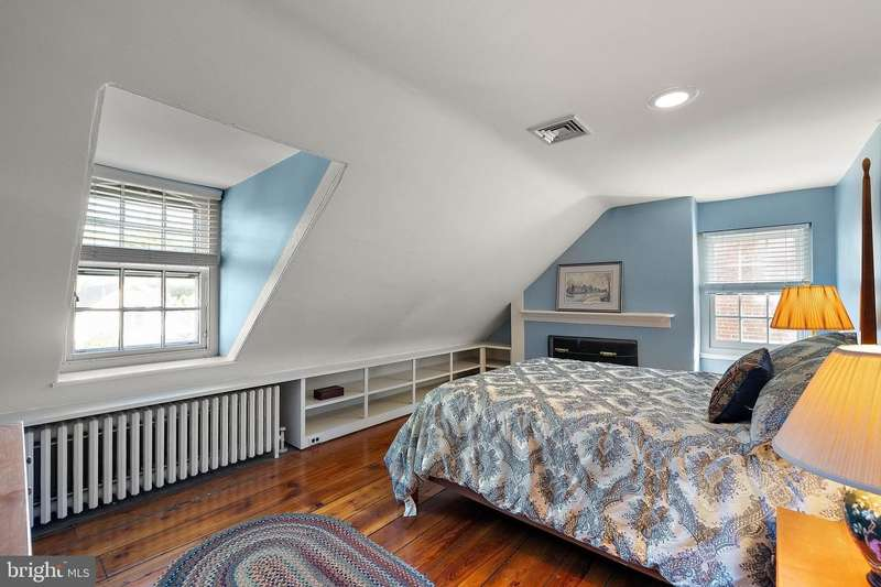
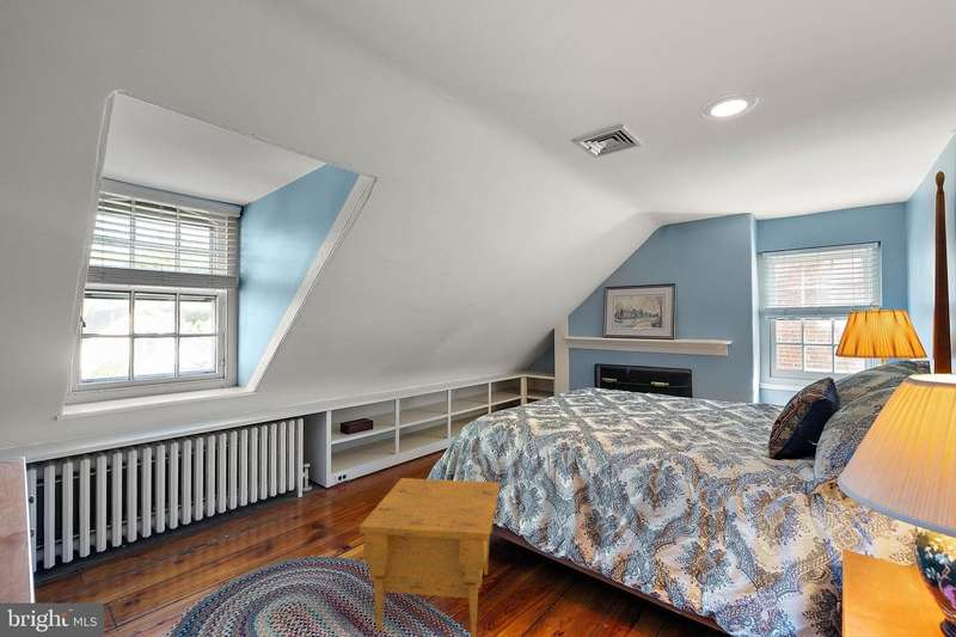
+ nightstand [358,477,501,637]
